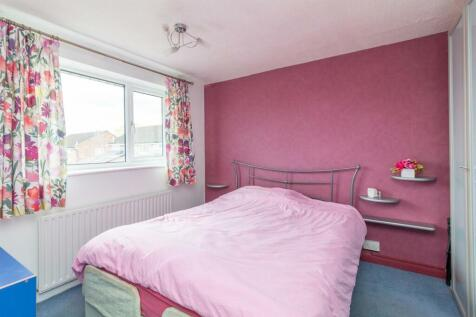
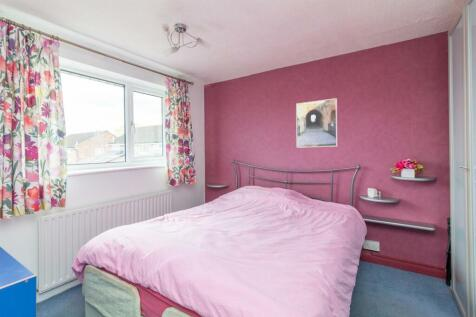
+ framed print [295,97,338,149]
